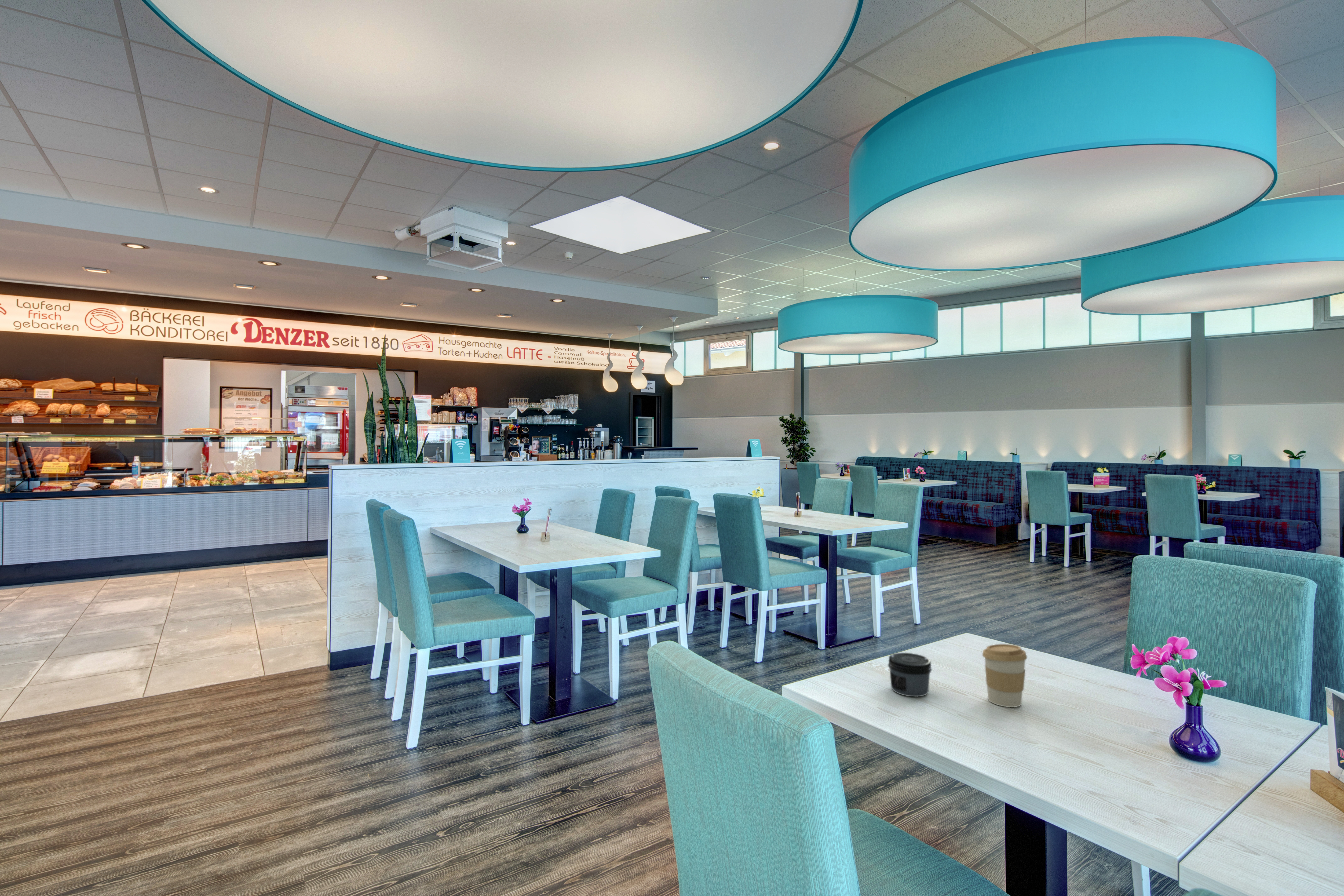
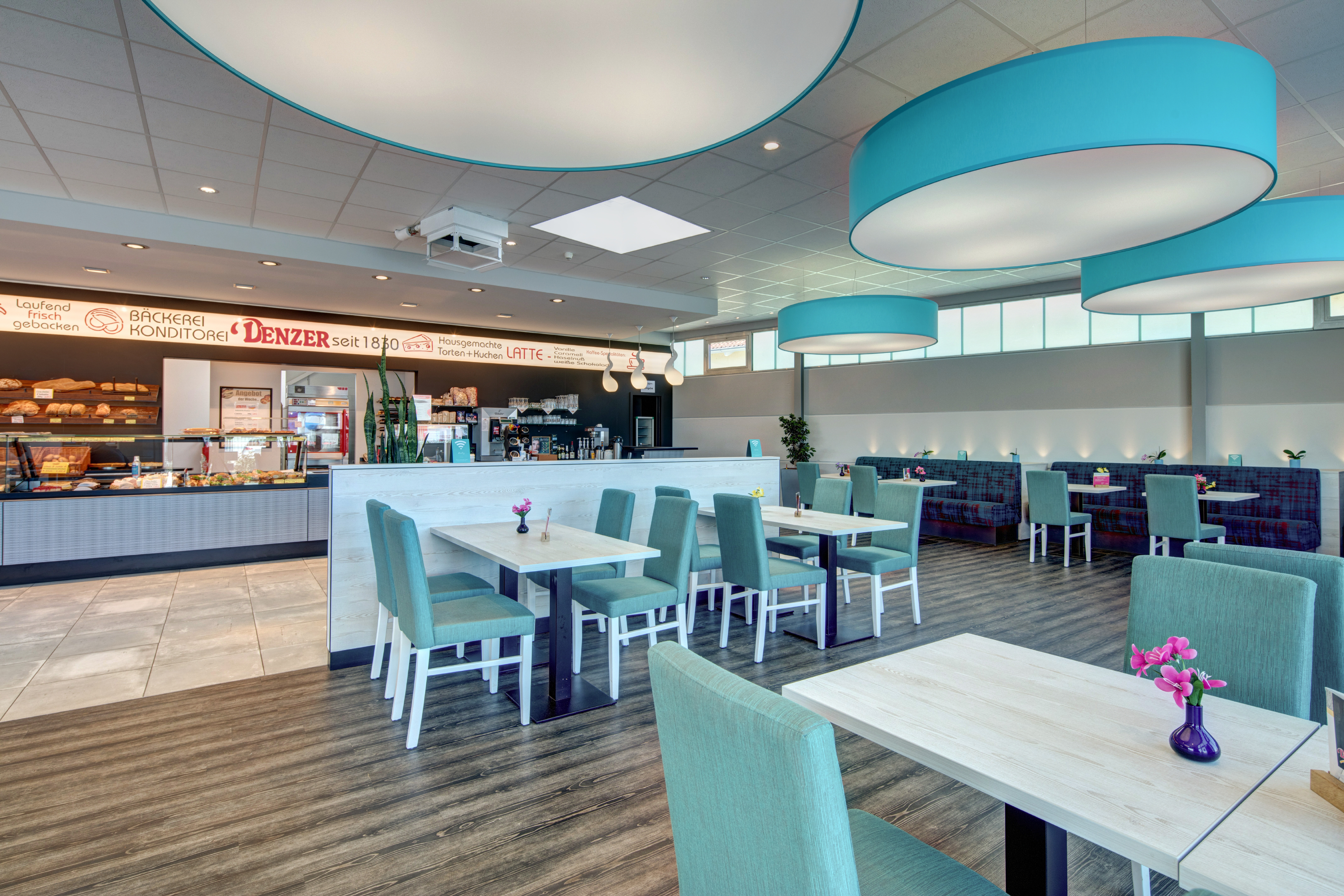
- coffee cup [982,644,1027,708]
- jar [888,653,932,697]
